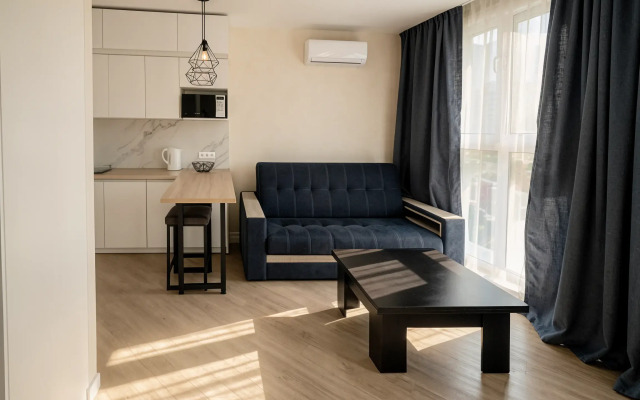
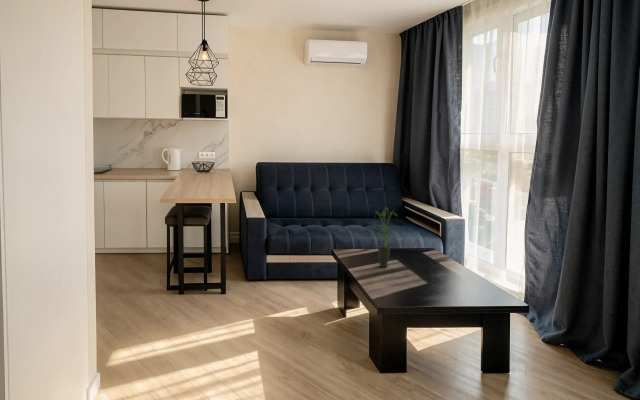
+ potted plant [374,206,399,268]
